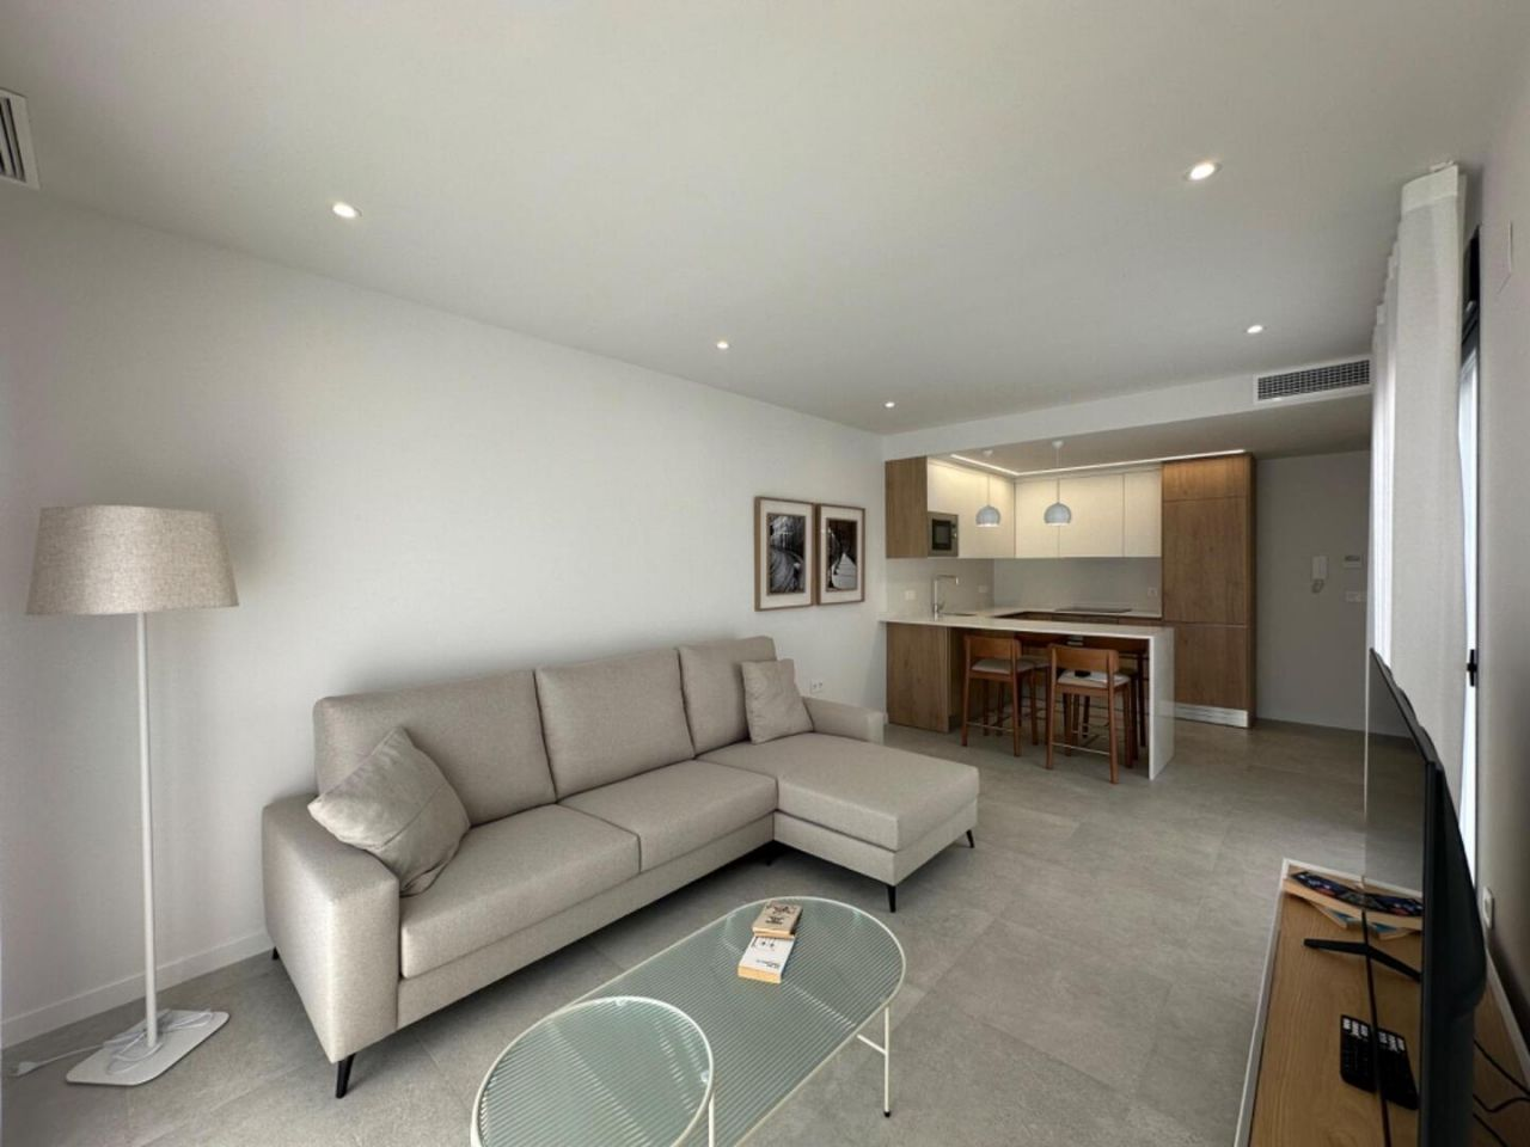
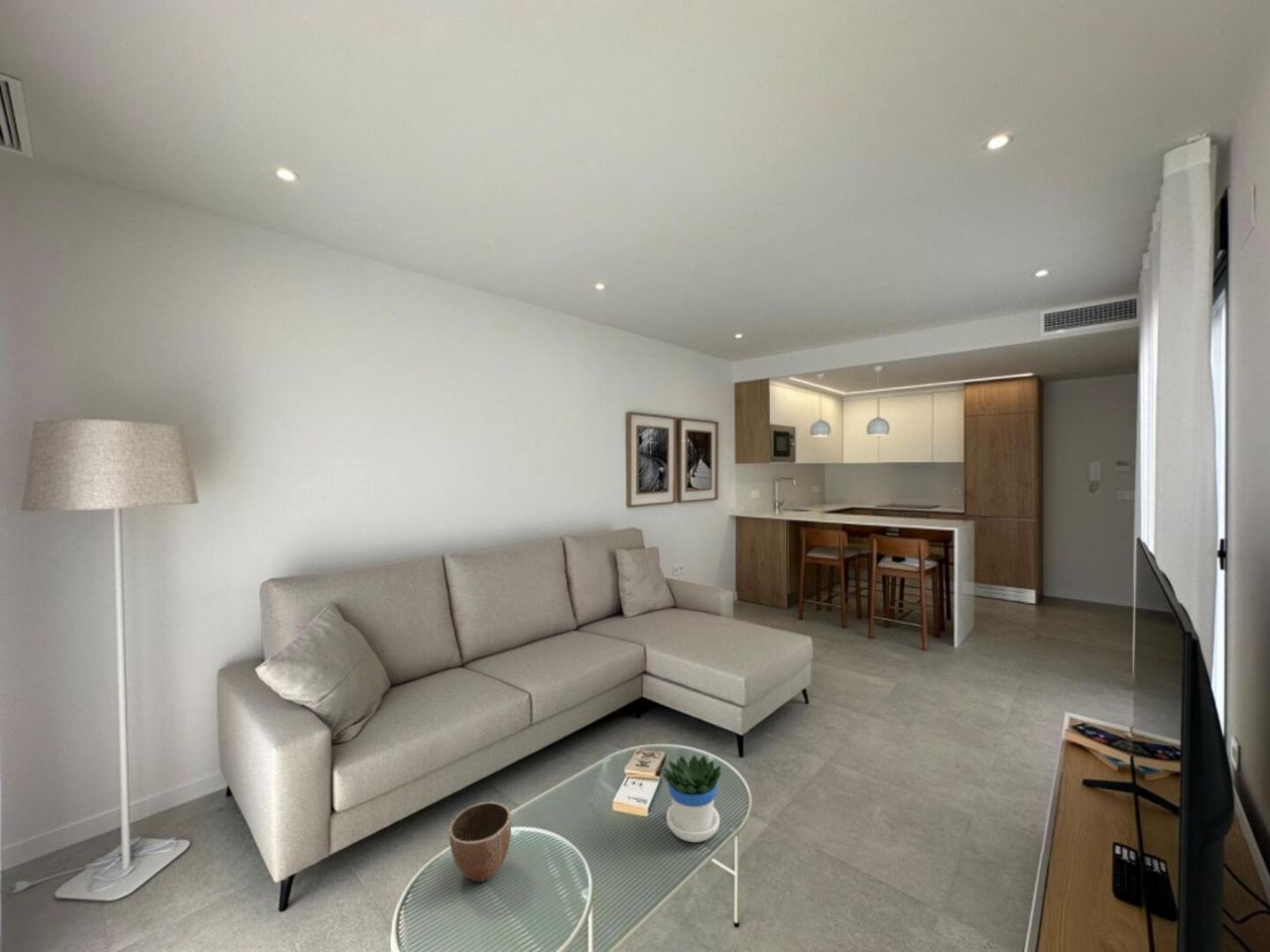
+ flowerpot [662,755,722,843]
+ decorative bowl [448,800,512,883]
